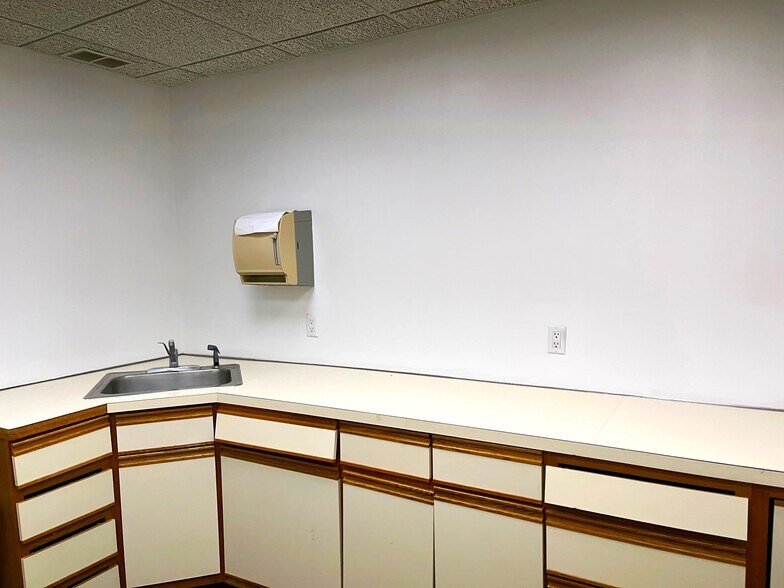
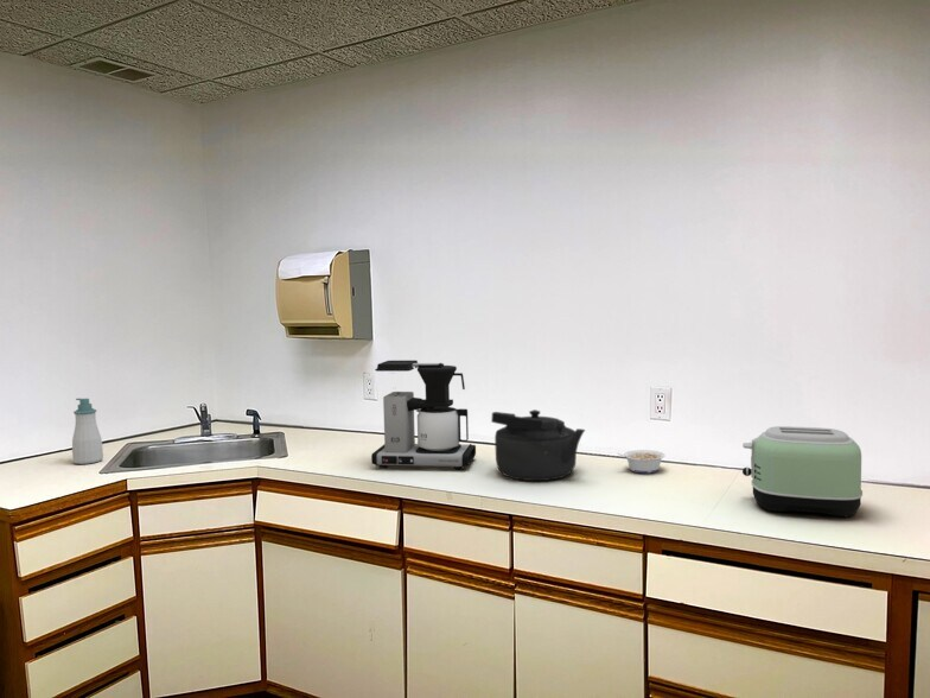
+ toaster [741,425,864,519]
+ kettle [490,408,586,482]
+ legume [617,449,665,474]
+ soap bottle [71,398,104,465]
+ coffee maker [370,360,477,471]
